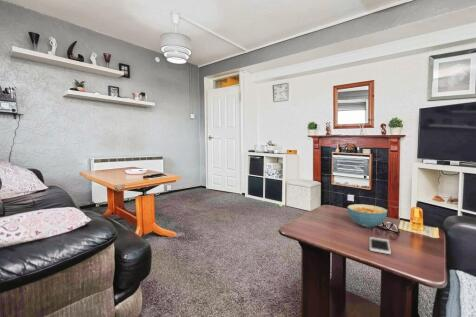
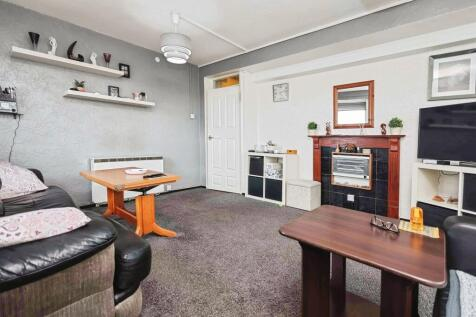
- cereal bowl [346,203,389,229]
- cell phone [369,236,392,255]
